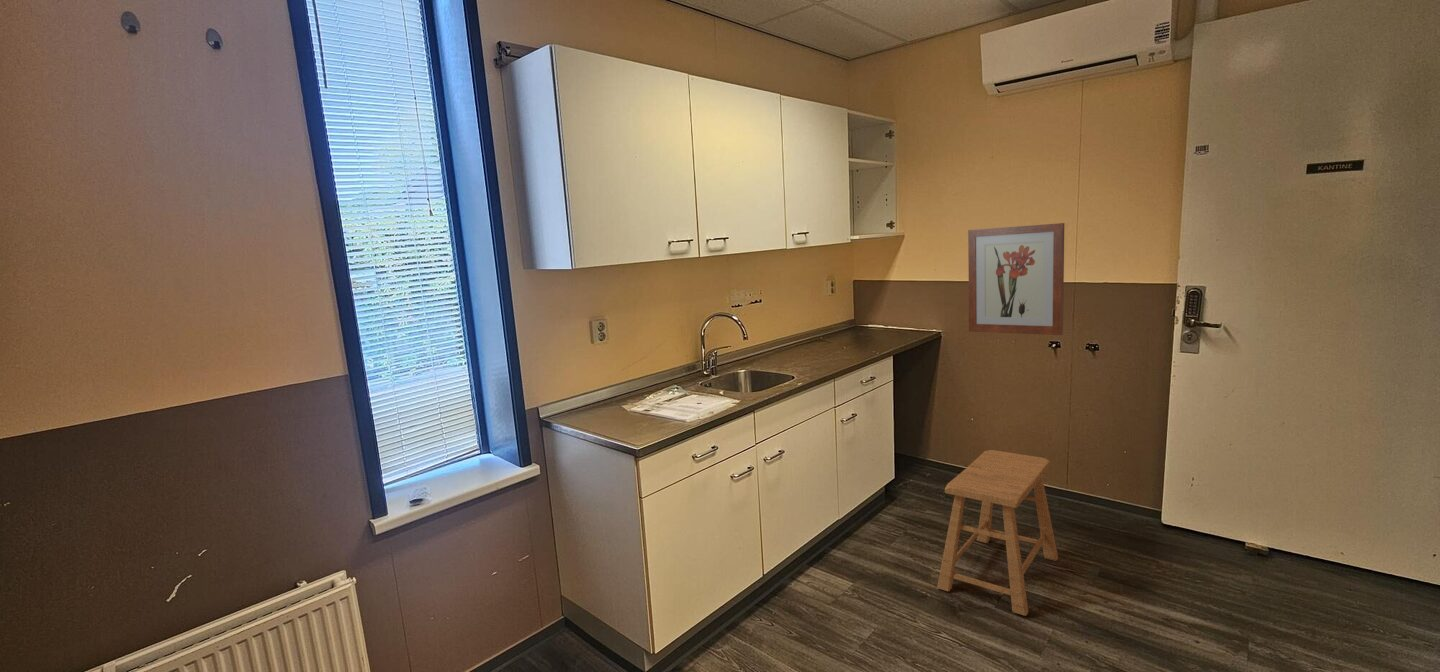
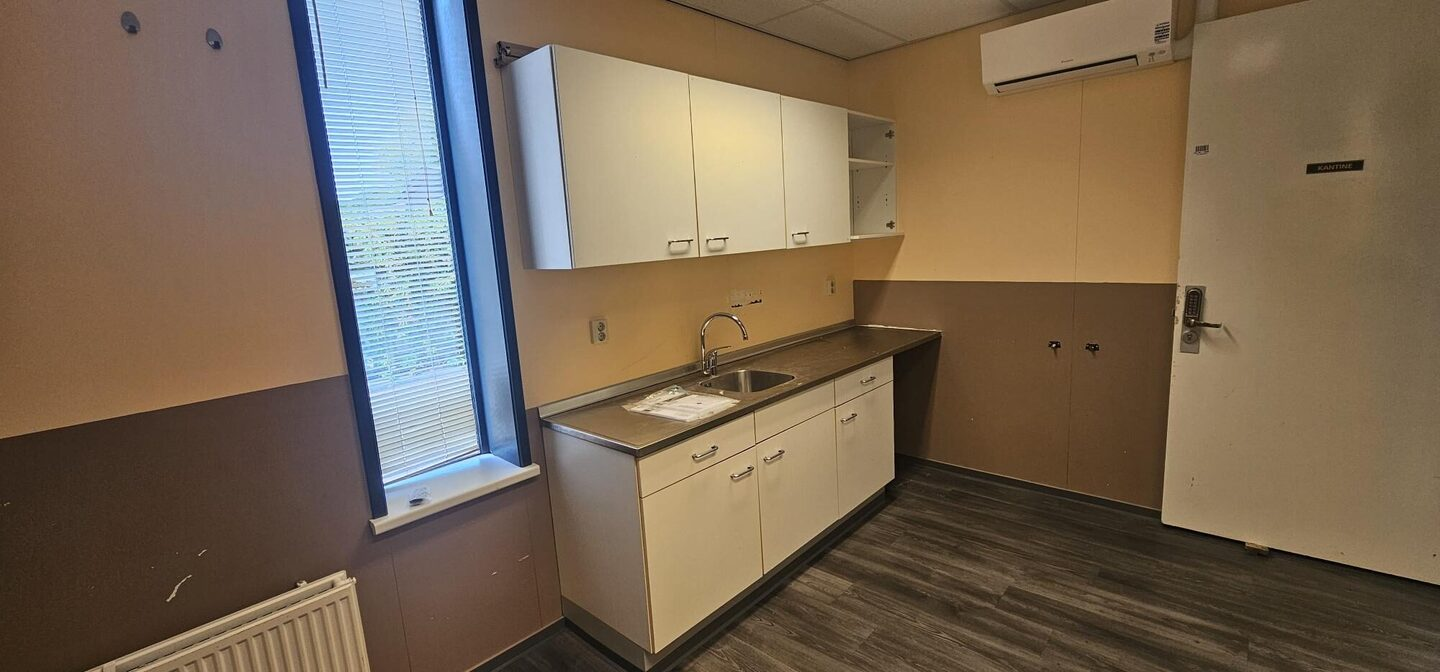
- stool [936,449,1059,617]
- wall art [967,222,1065,336]
